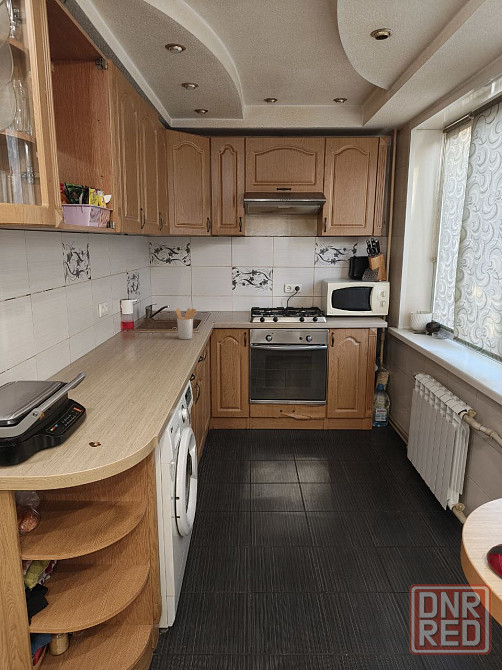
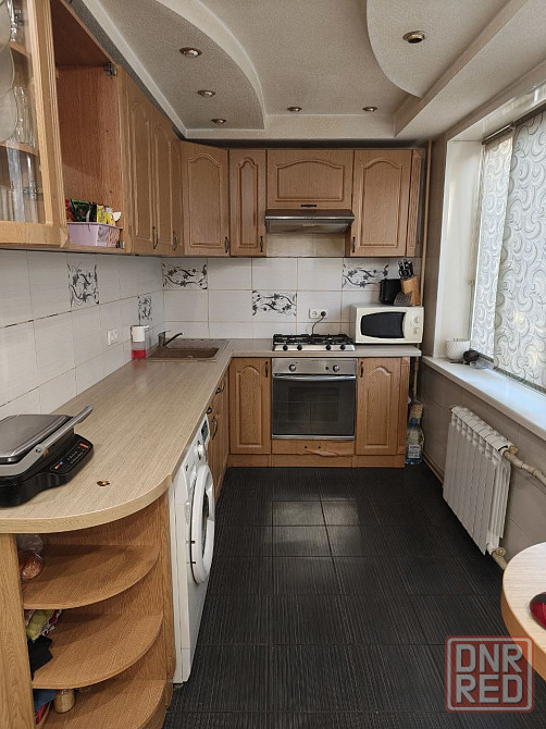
- utensil holder [174,307,197,340]
